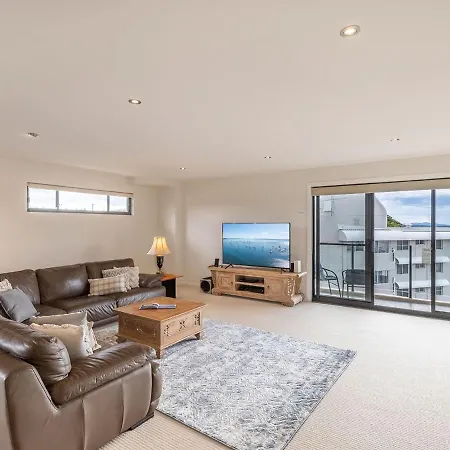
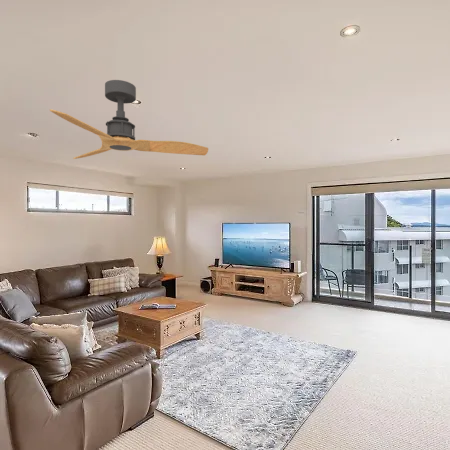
+ ceiling fan [49,79,209,160]
